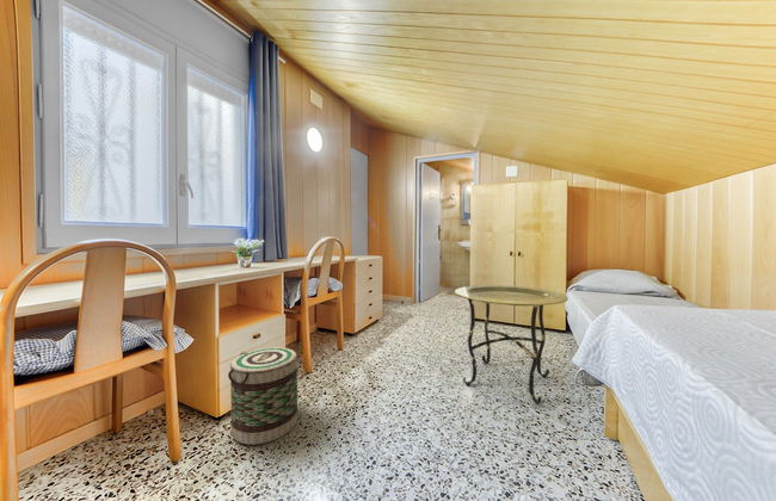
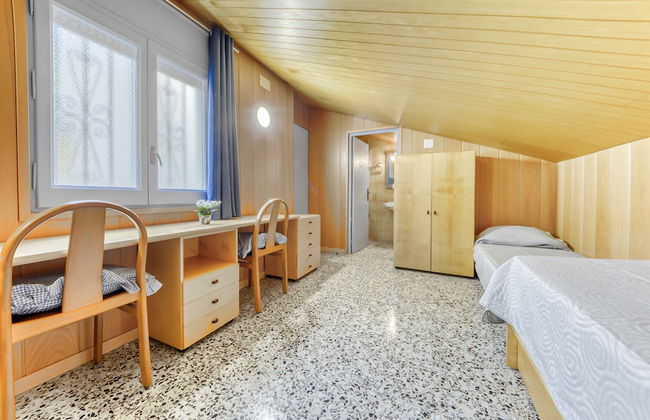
- side table [454,284,569,406]
- basket [227,346,298,446]
